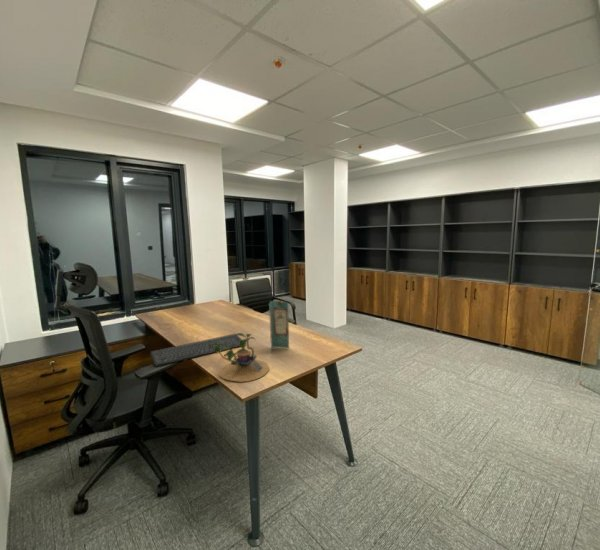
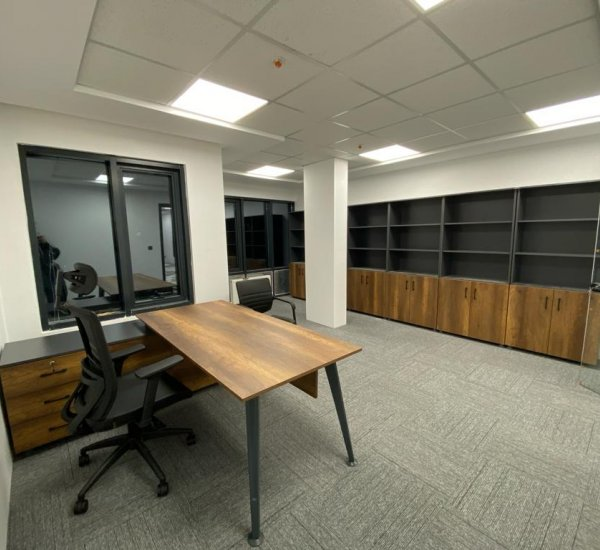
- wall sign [267,300,290,354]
- plant [211,332,270,383]
- keyboard [149,333,247,367]
